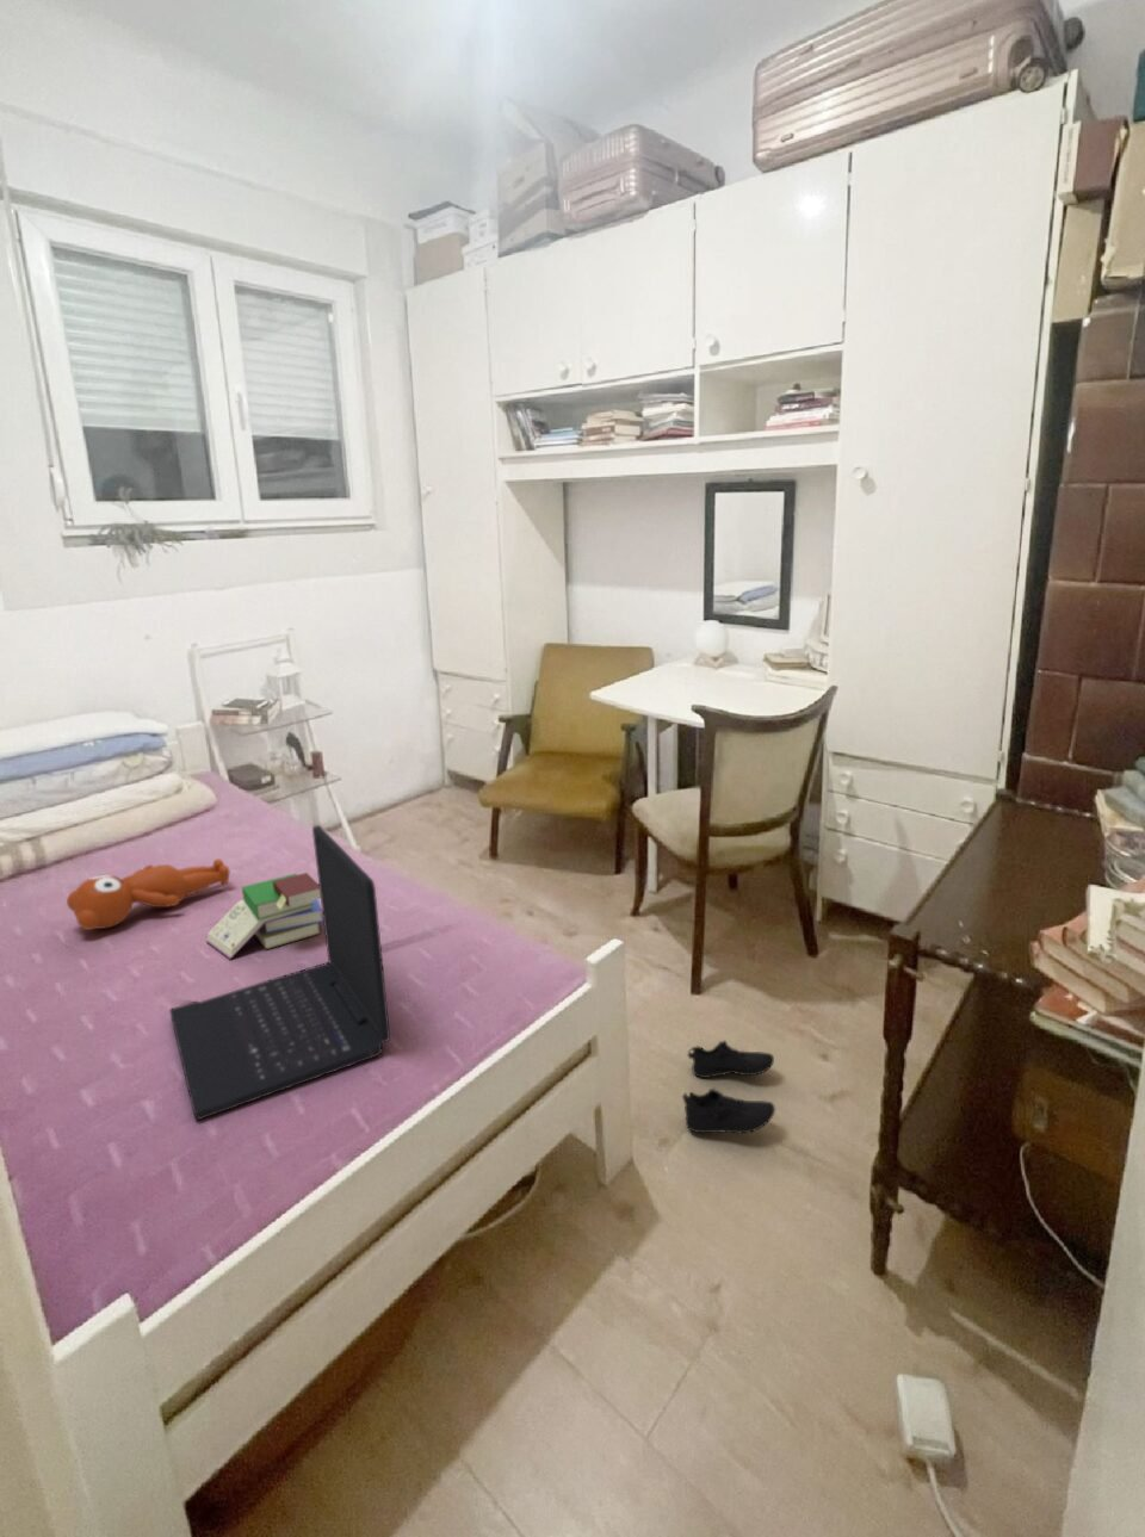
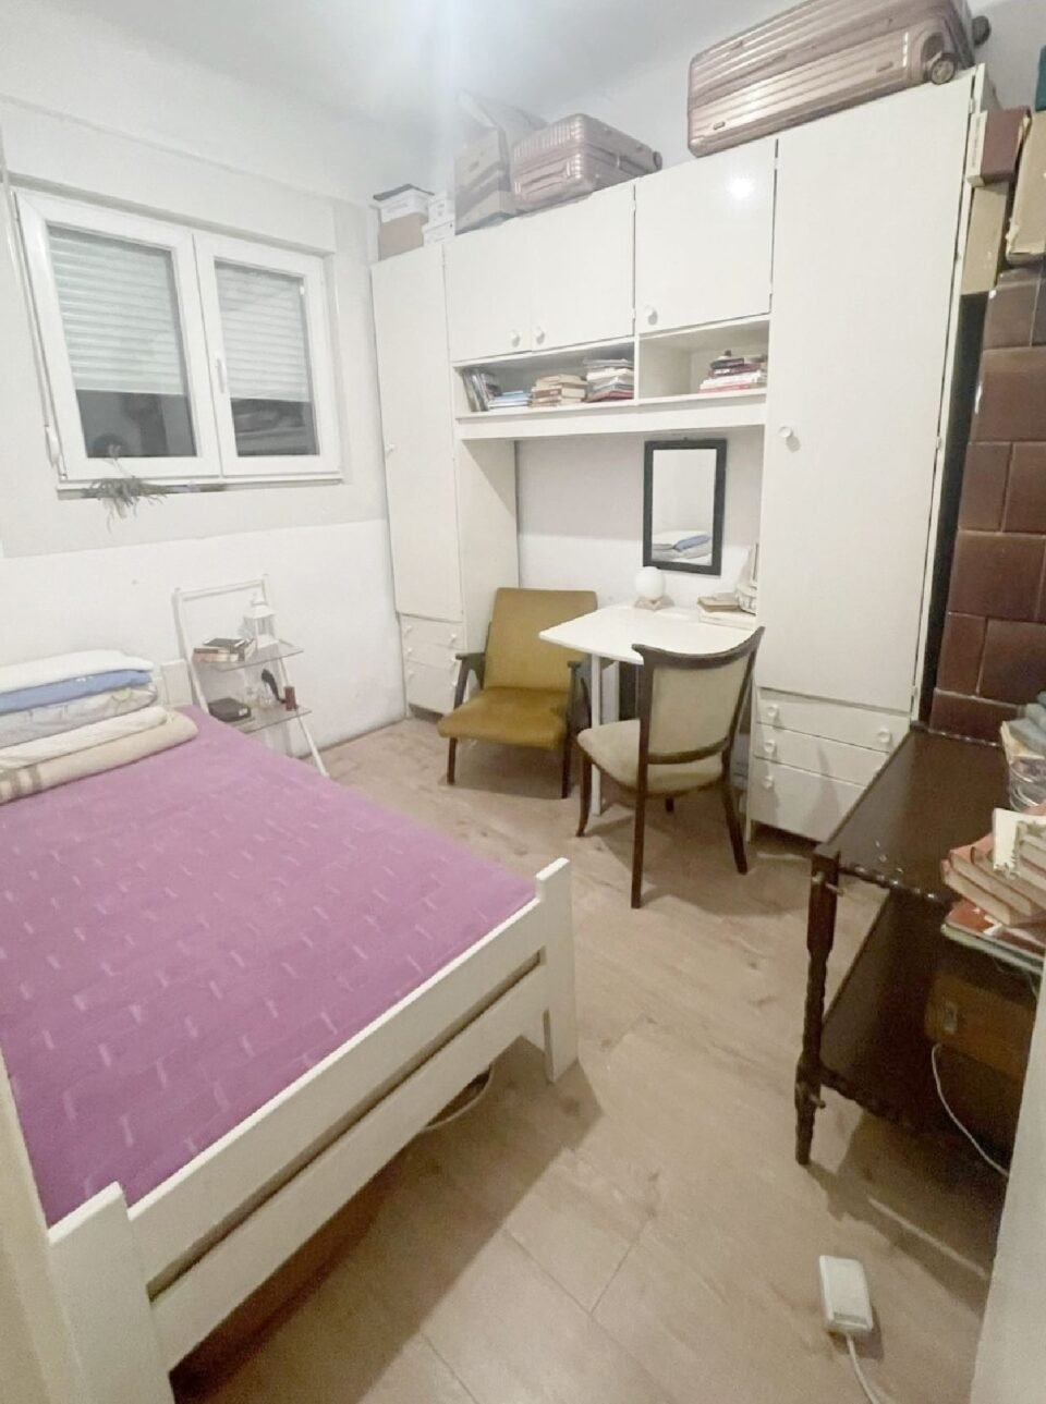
- teddy bear [66,857,230,931]
- laptop [168,824,391,1121]
- book [206,872,324,961]
- shoe [681,1039,777,1135]
